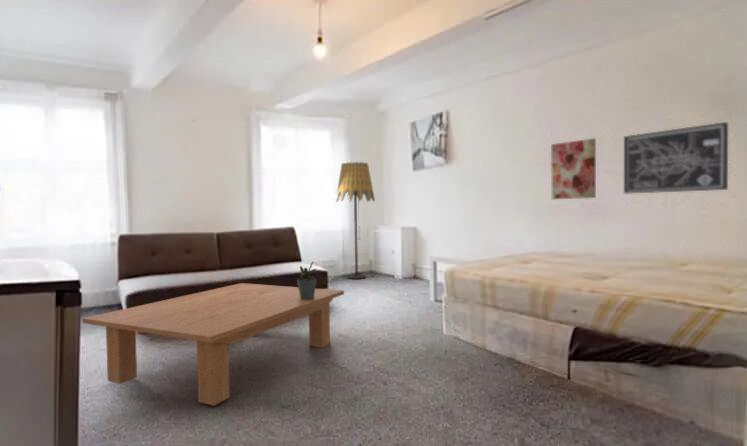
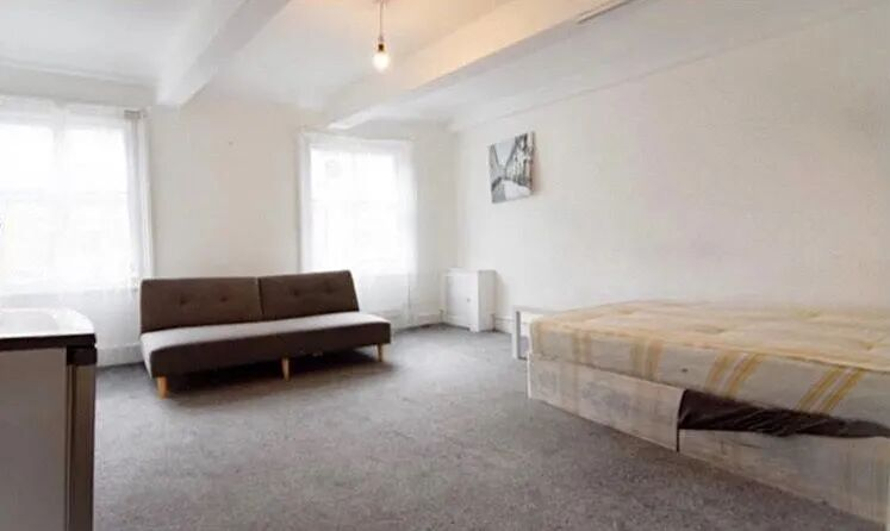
- wall art [623,121,729,195]
- wall art [550,137,597,200]
- potted plant [295,260,322,300]
- coffee table [81,282,345,407]
- floor lamp [335,161,376,280]
